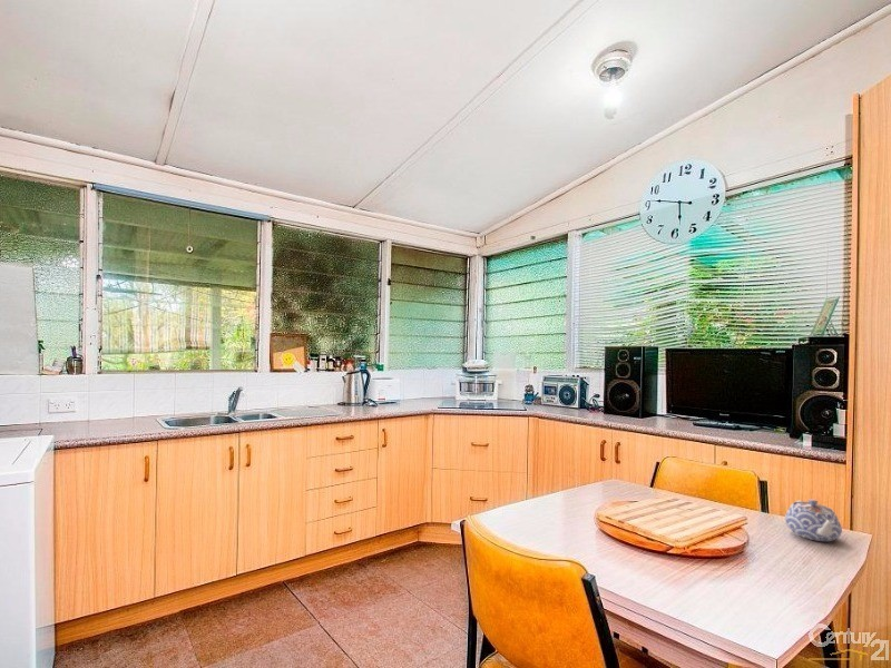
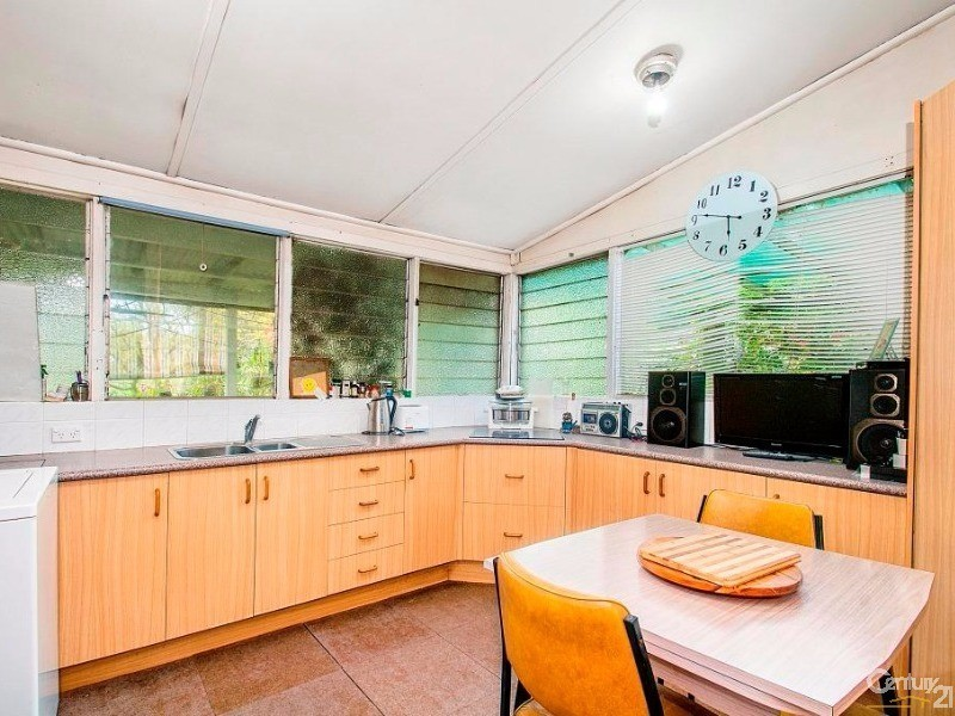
- teapot [784,498,843,542]
